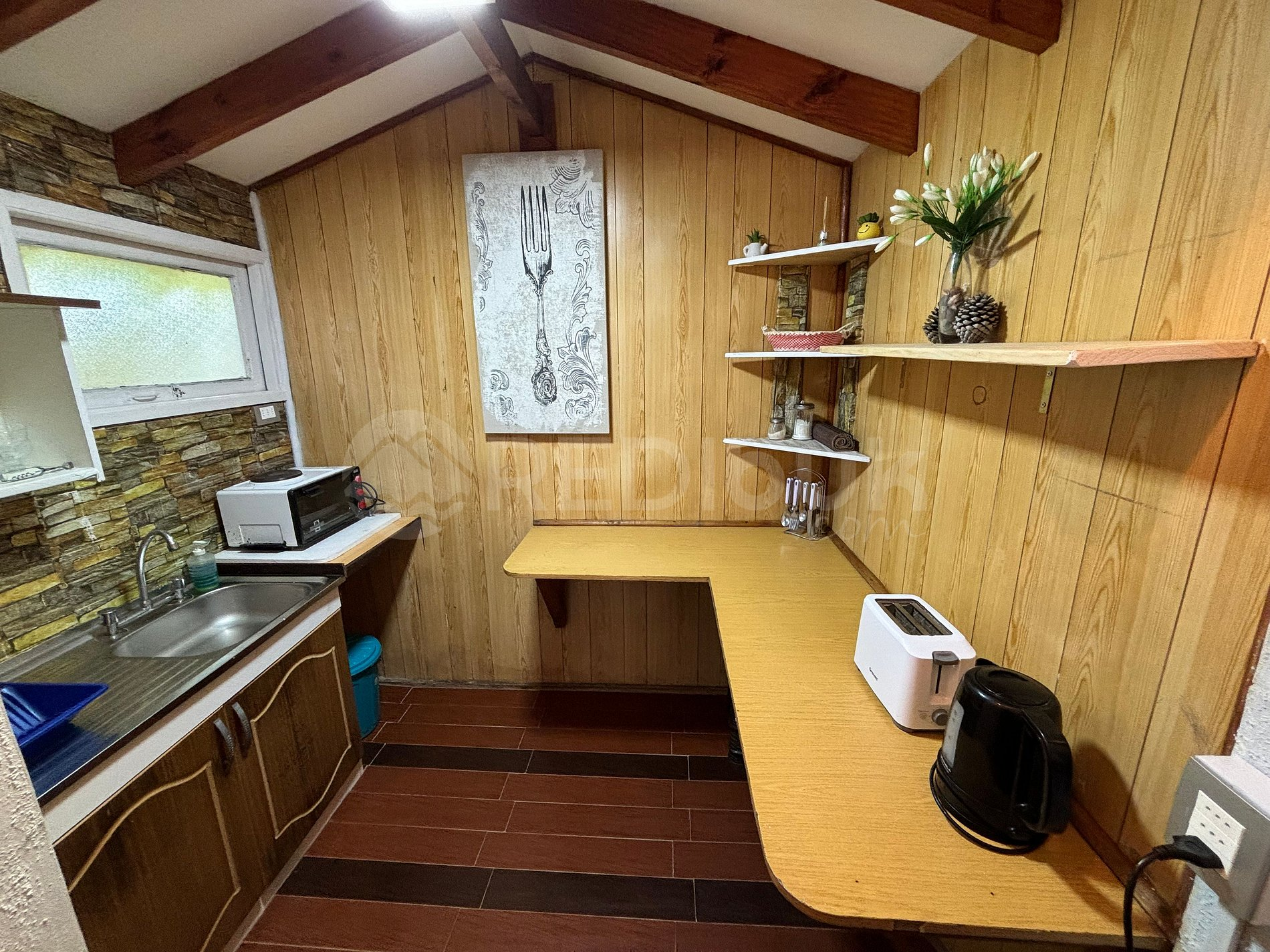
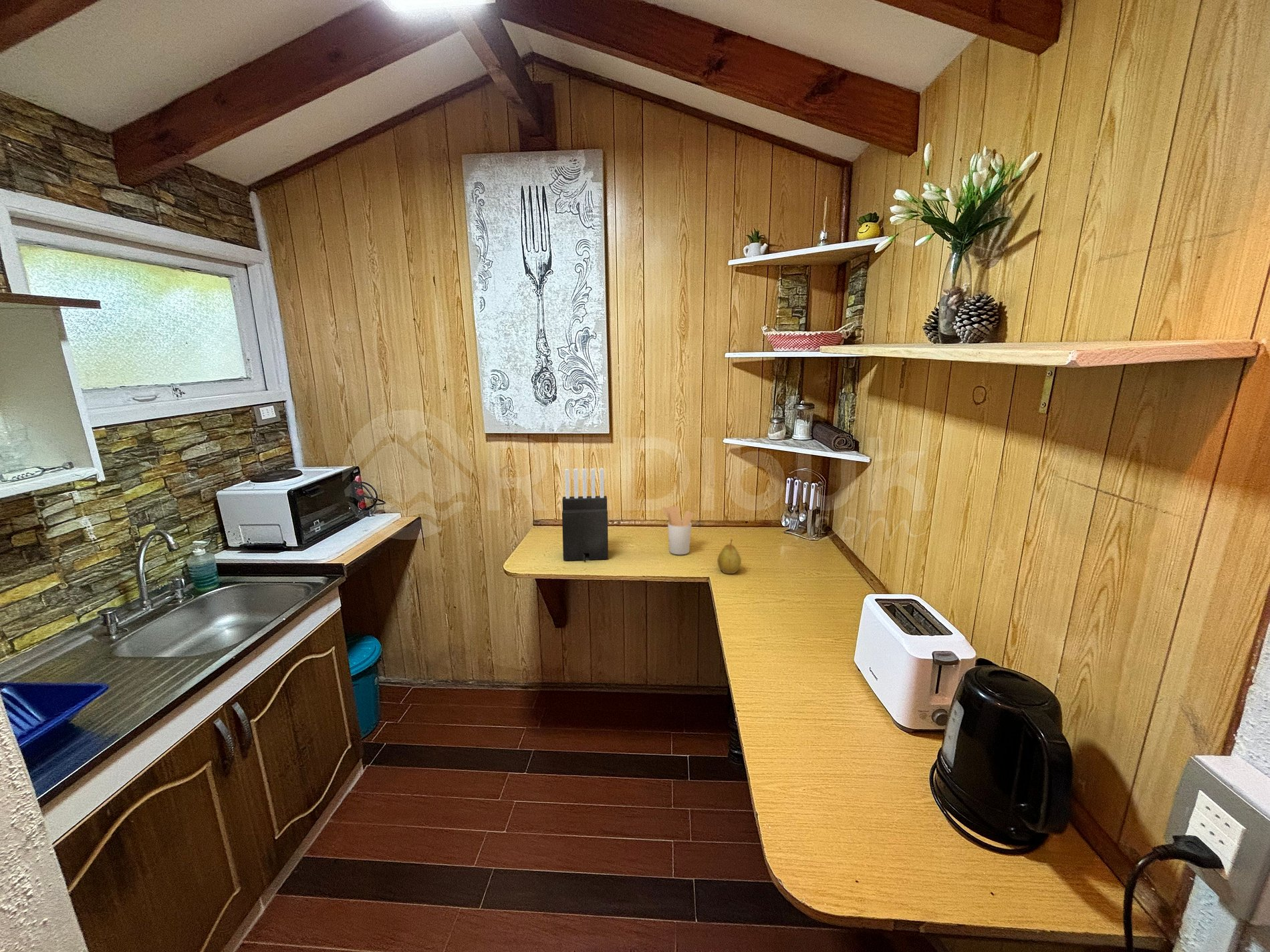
+ fruit [717,538,742,575]
+ utensil holder [662,505,694,555]
+ knife block [561,468,609,563]
